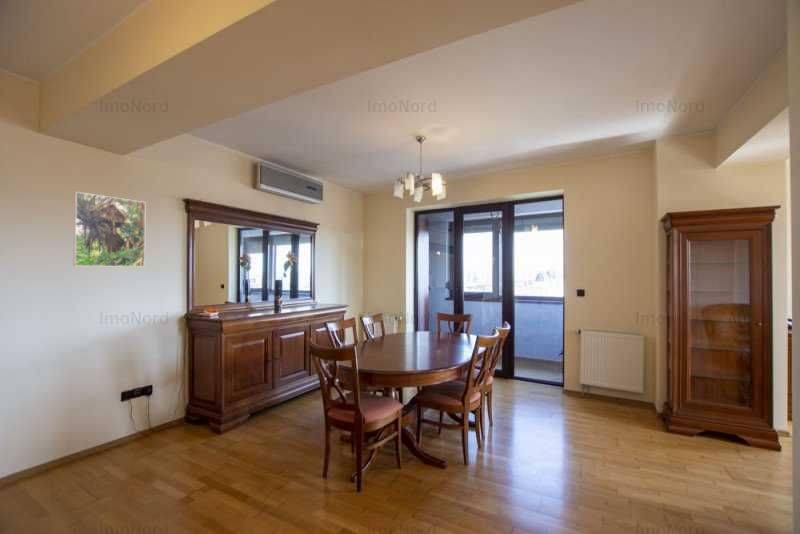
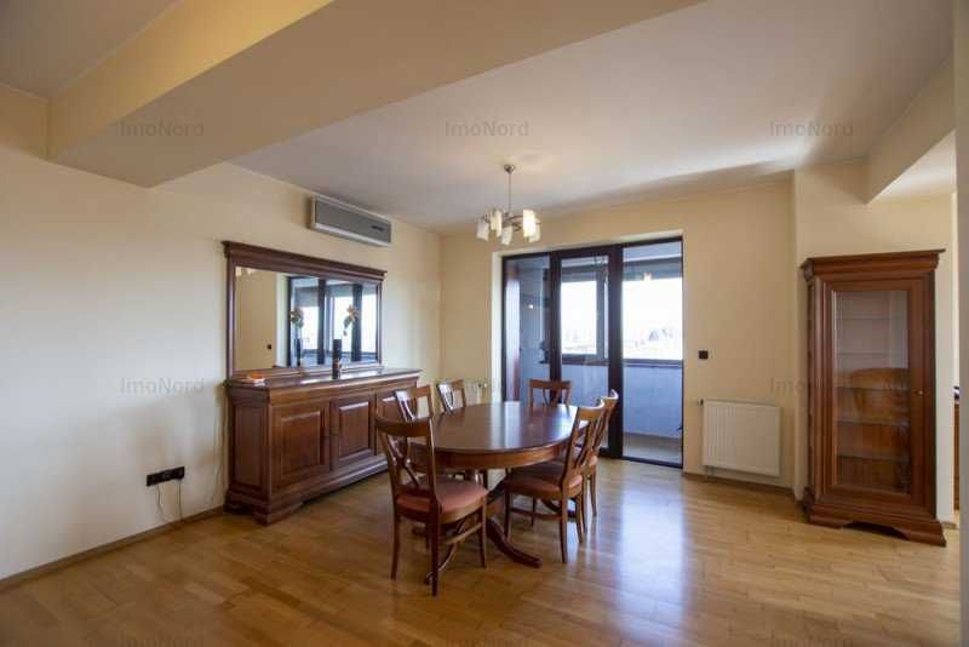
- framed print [72,191,147,268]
